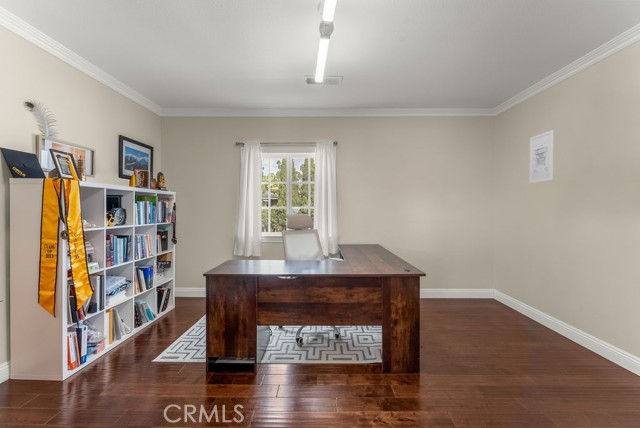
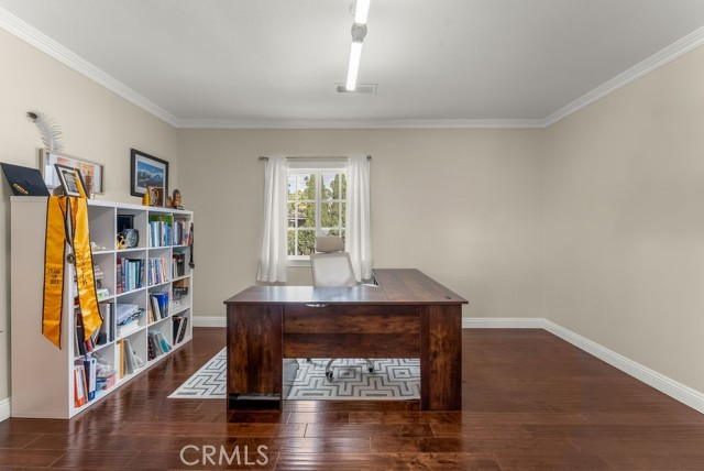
- wall art [528,129,554,184]
